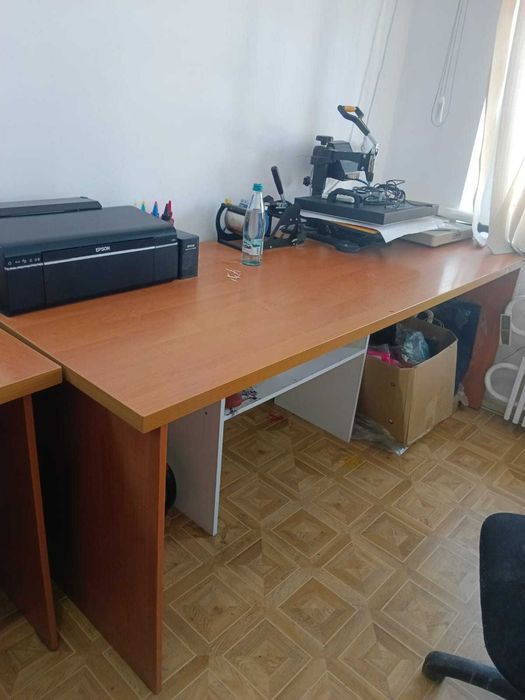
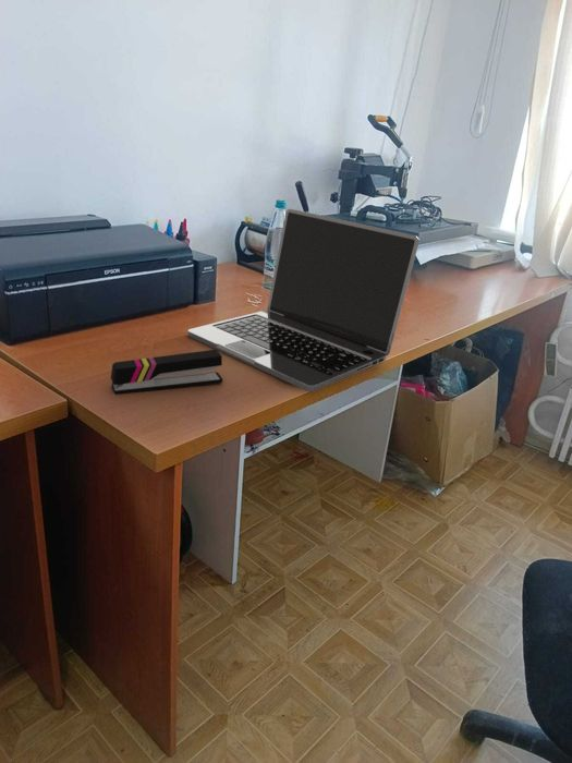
+ stapler [110,349,223,396]
+ laptop [186,208,421,392]
